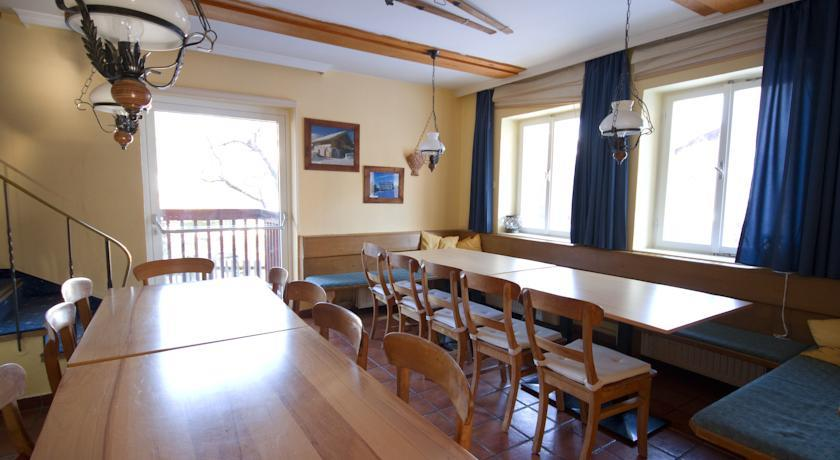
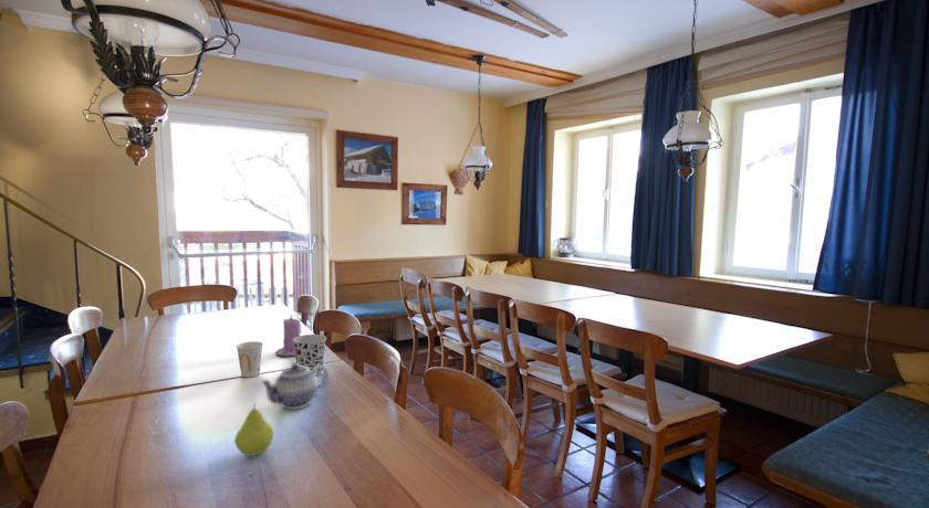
+ candle [274,315,303,357]
+ fruit [233,402,275,457]
+ teapot [259,362,330,411]
+ cup [236,340,264,379]
+ cup [293,334,327,377]
